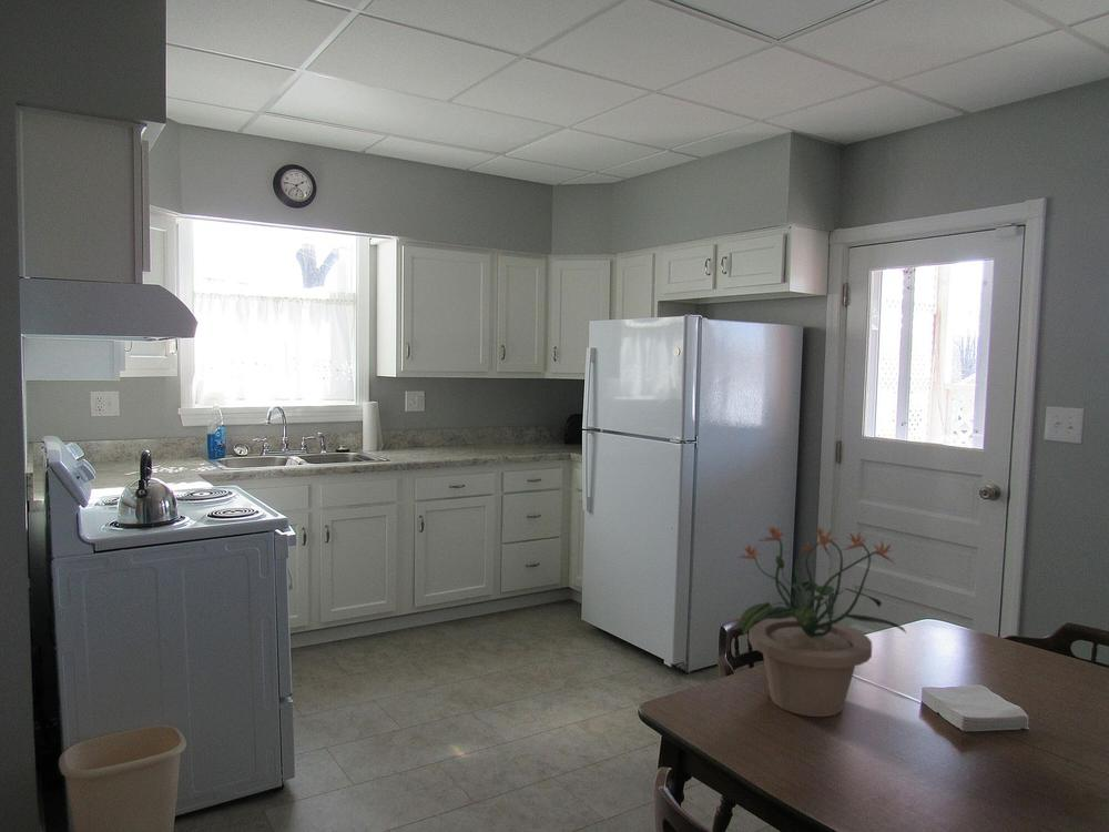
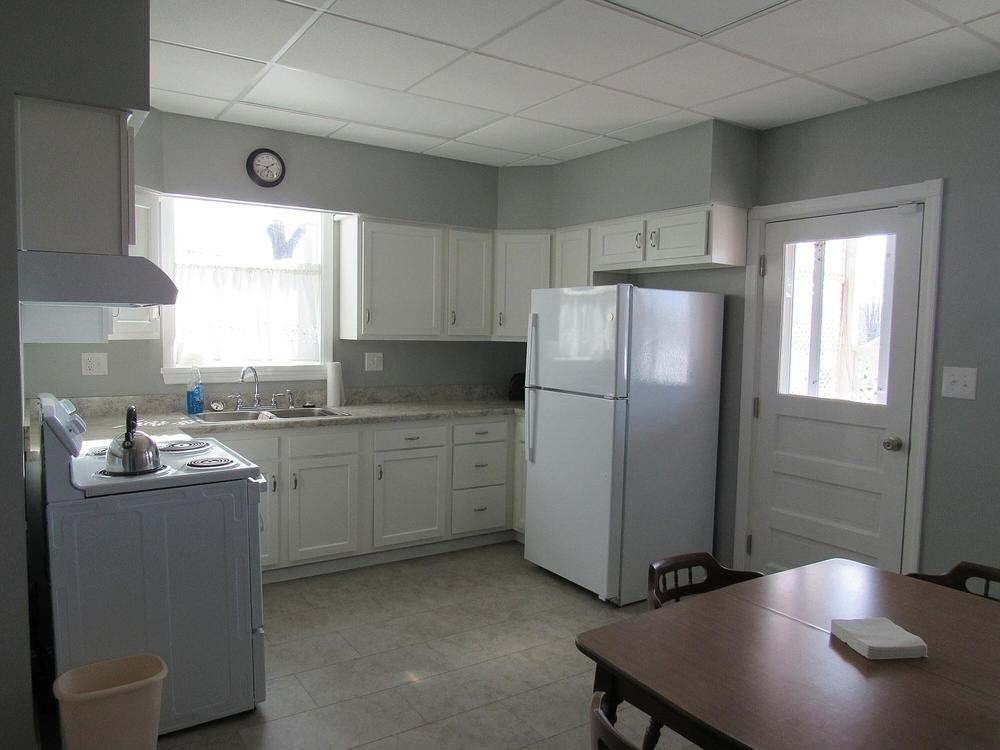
- potted plant [736,525,908,718]
